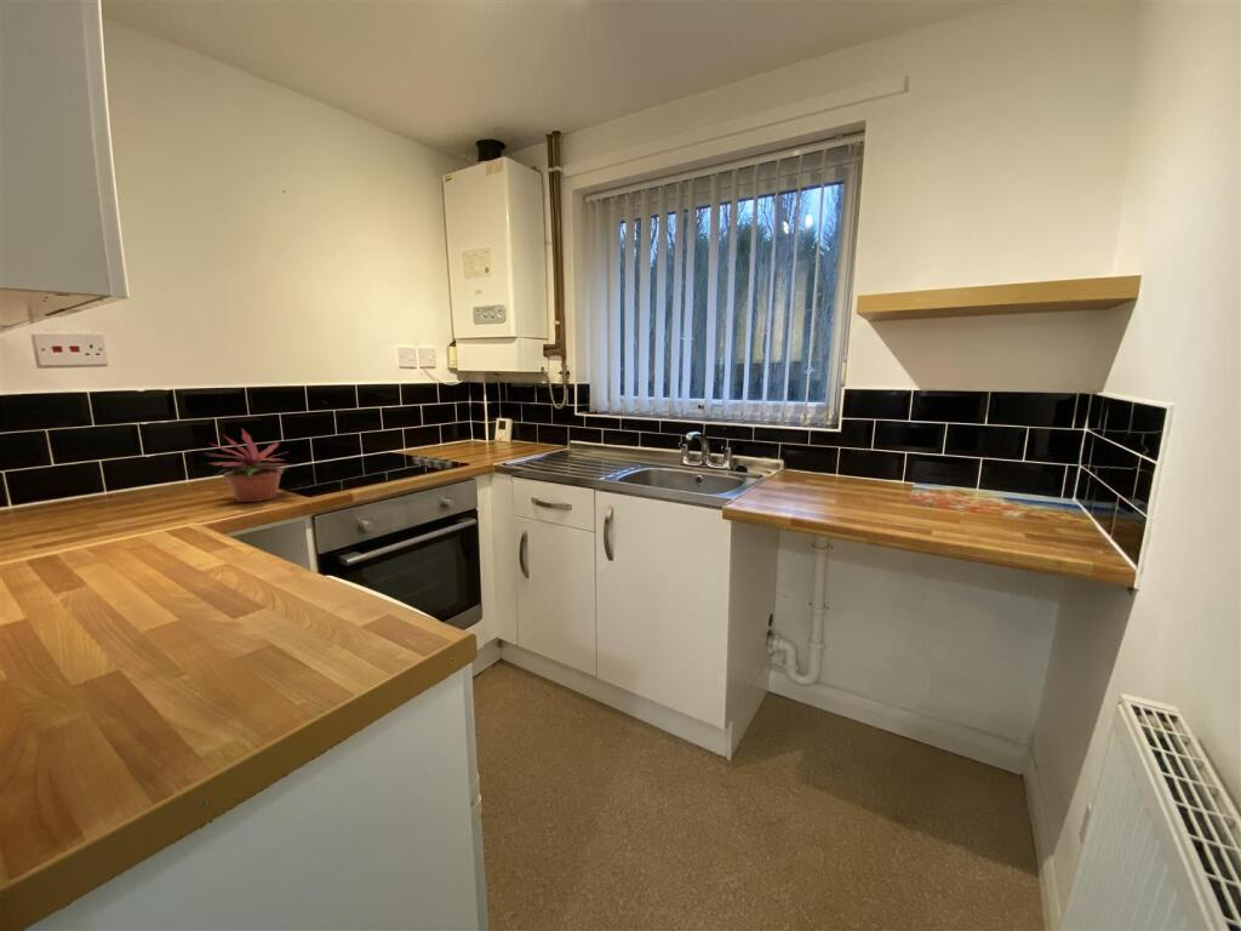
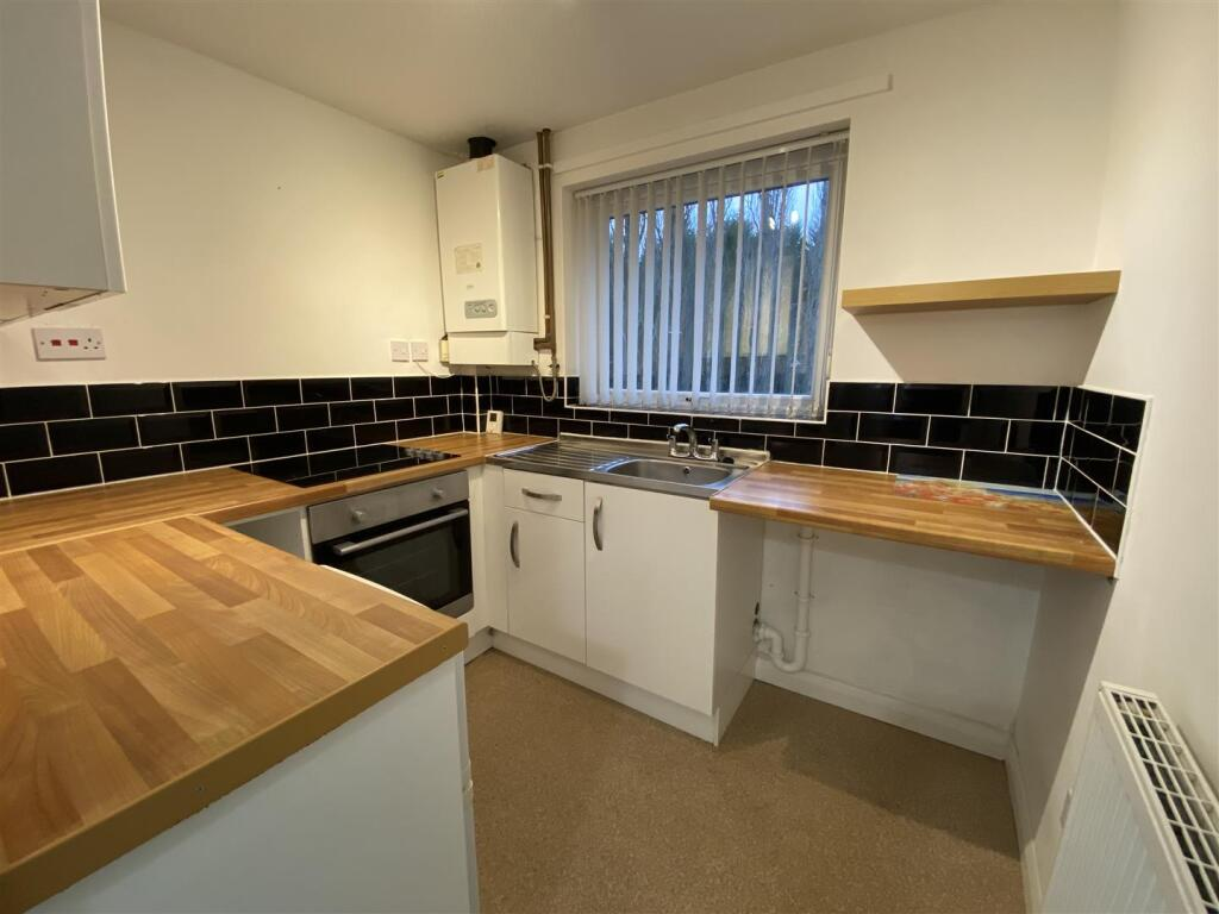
- potted plant [204,427,297,503]
